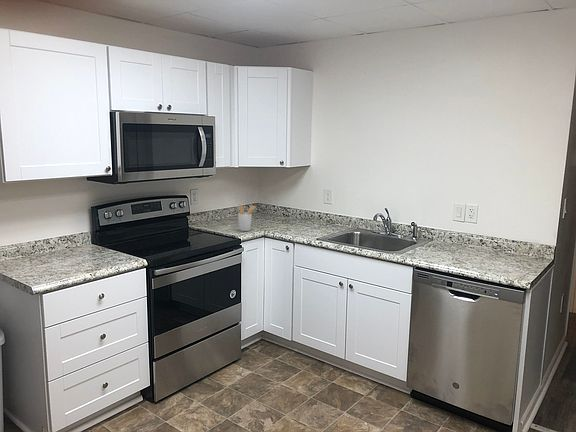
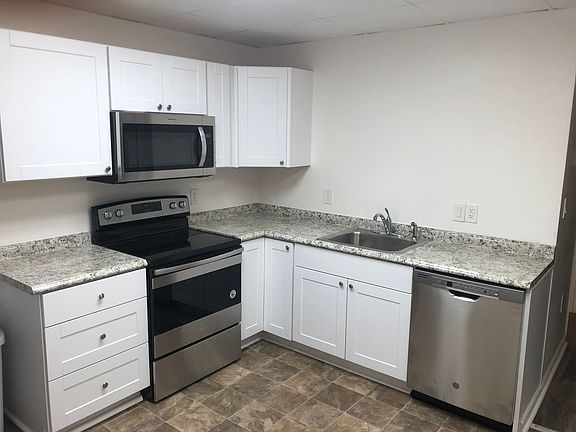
- utensil holder [237,204,257,232]
